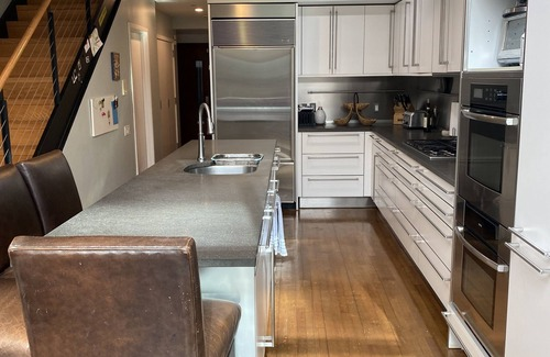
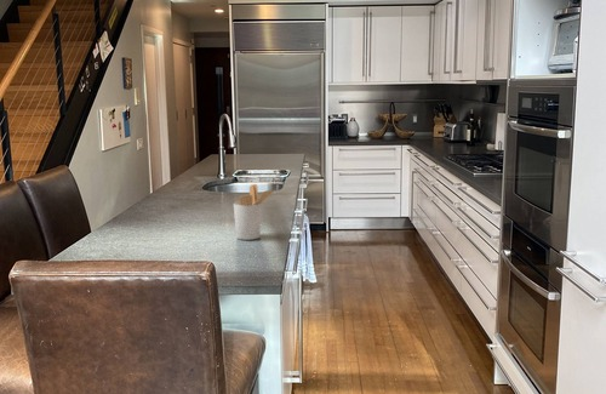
+ utensil holder [233,183,276,241]
